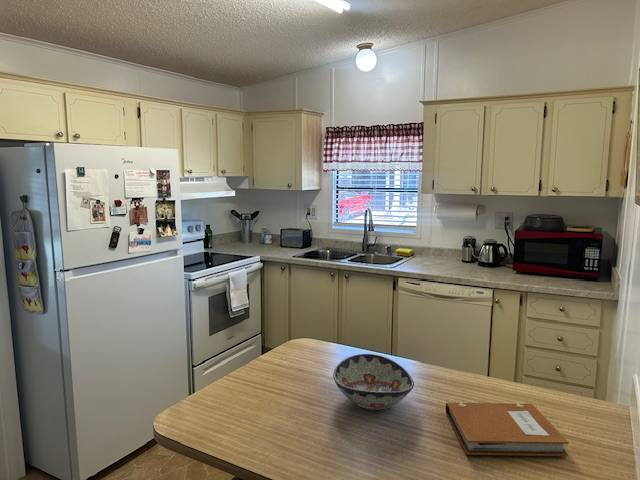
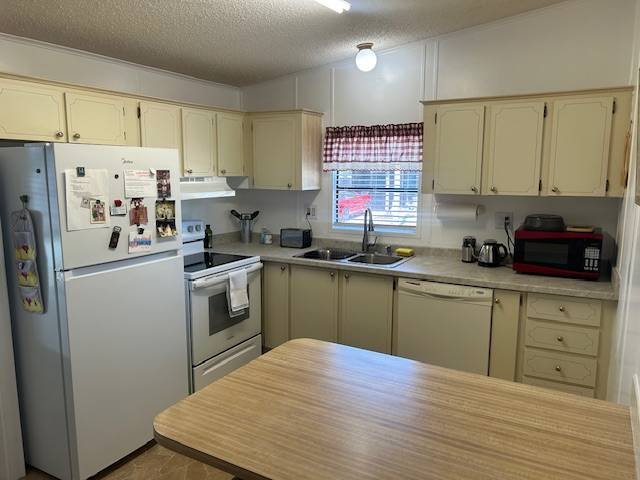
- notebook [445,401,570,457]
- decorative bowl [332,353,415,411]
